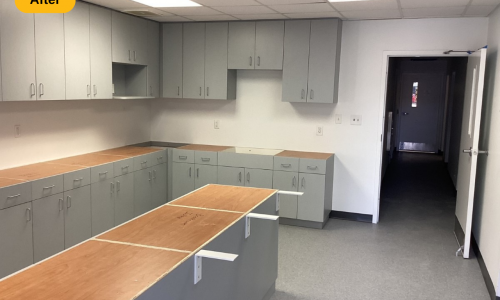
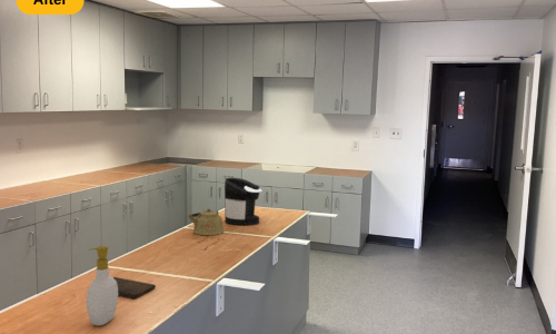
+ cutting board [112,276,157,299]
+ soap bottle [86,245,119,326]
+ coffee maker [224,177,262,226]
+ kettle [187,207,225,236]
